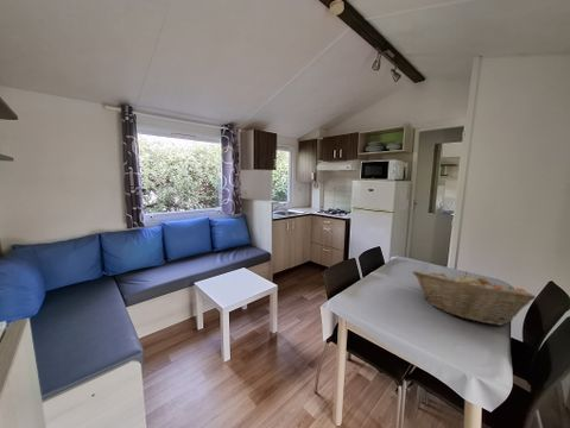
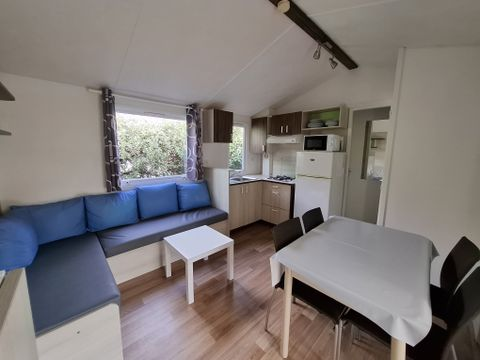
- fruit basket [412,269,537,327]
